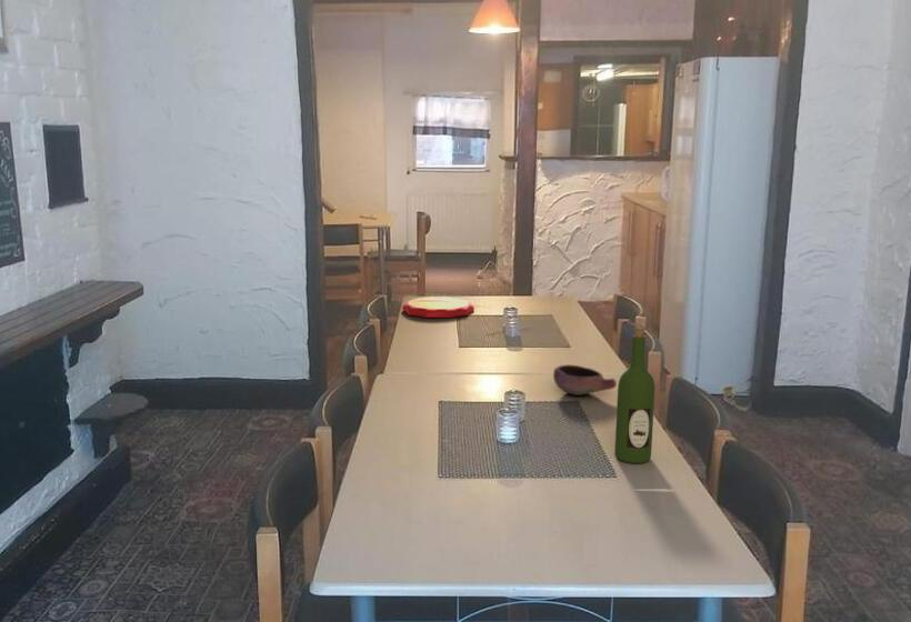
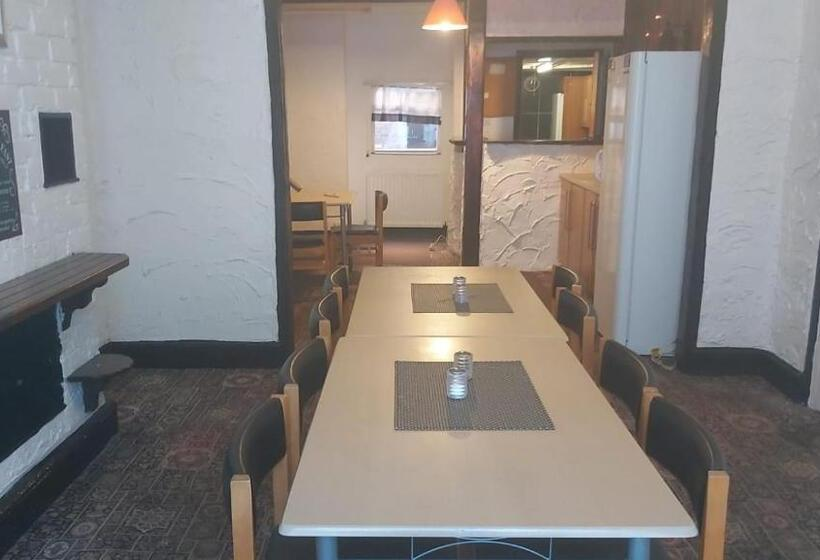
- wine bottle [614,325,655,464]
- bowl [552,363,618,397]
- plate [401,295,475,319]
